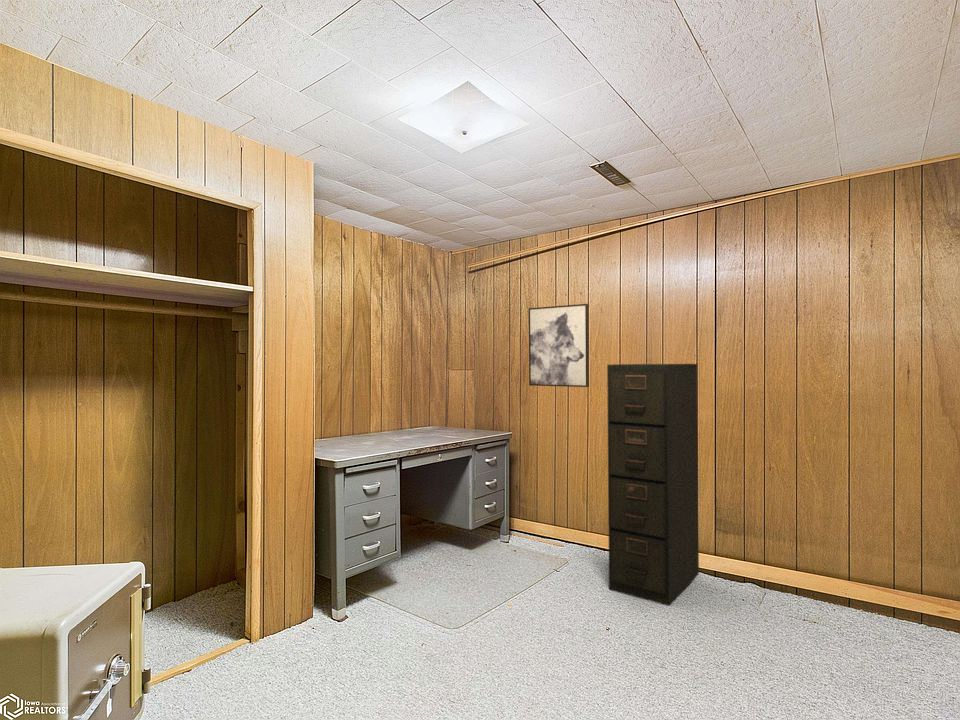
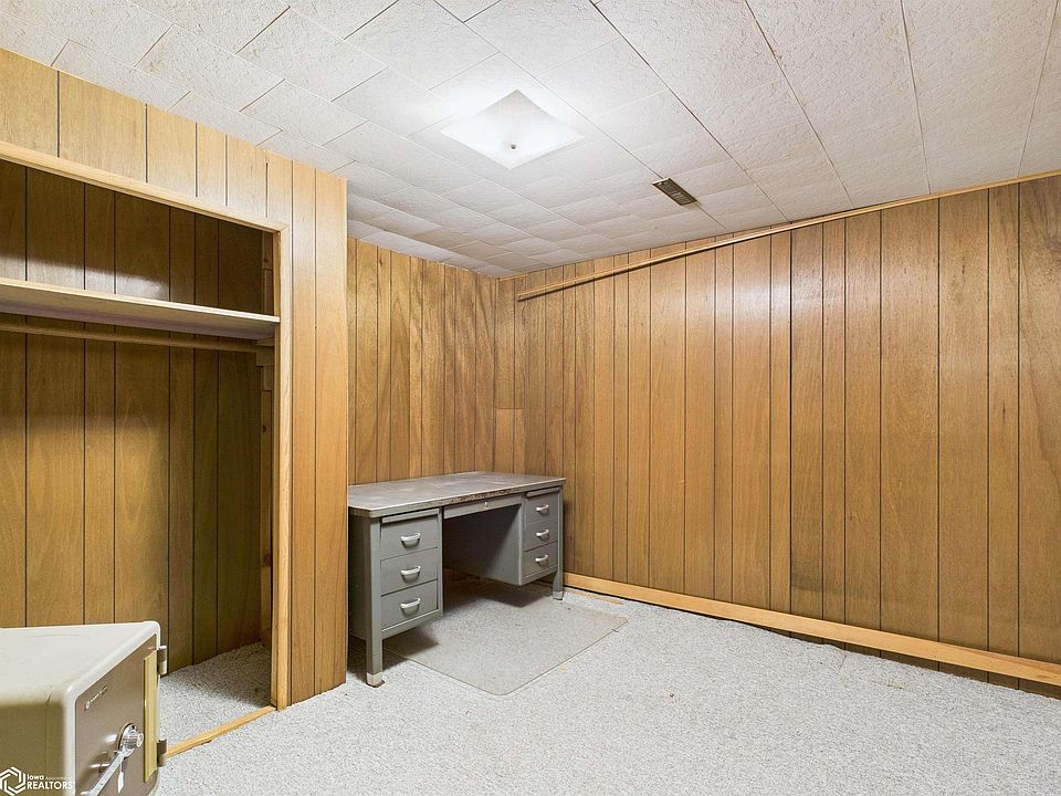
- wall art [528,303,590,388]
- filing cabinet [606,363,700,607]
